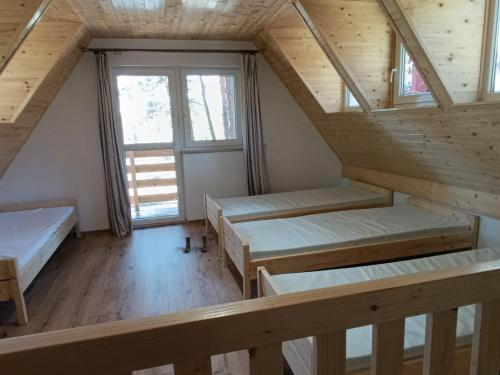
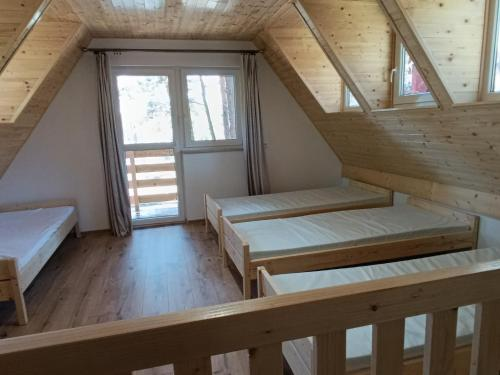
- boots [184,235,208,253]
